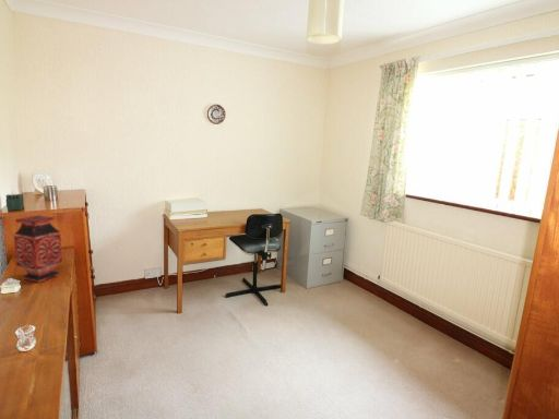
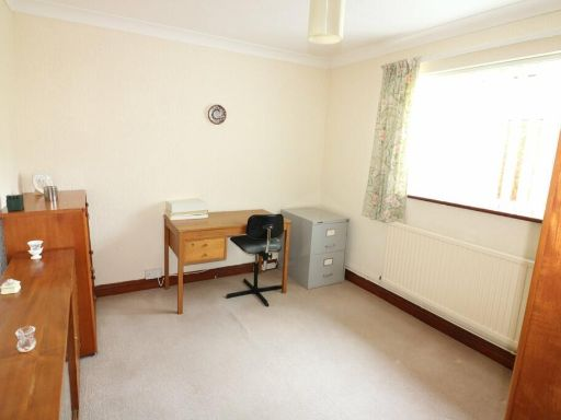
- vase [13,214,63,283]
